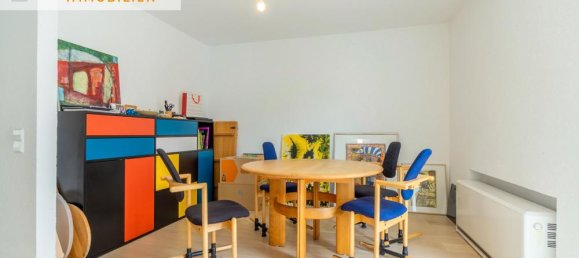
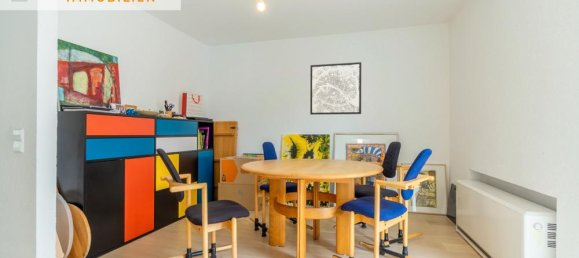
+ wall art [309,61,362,116]
